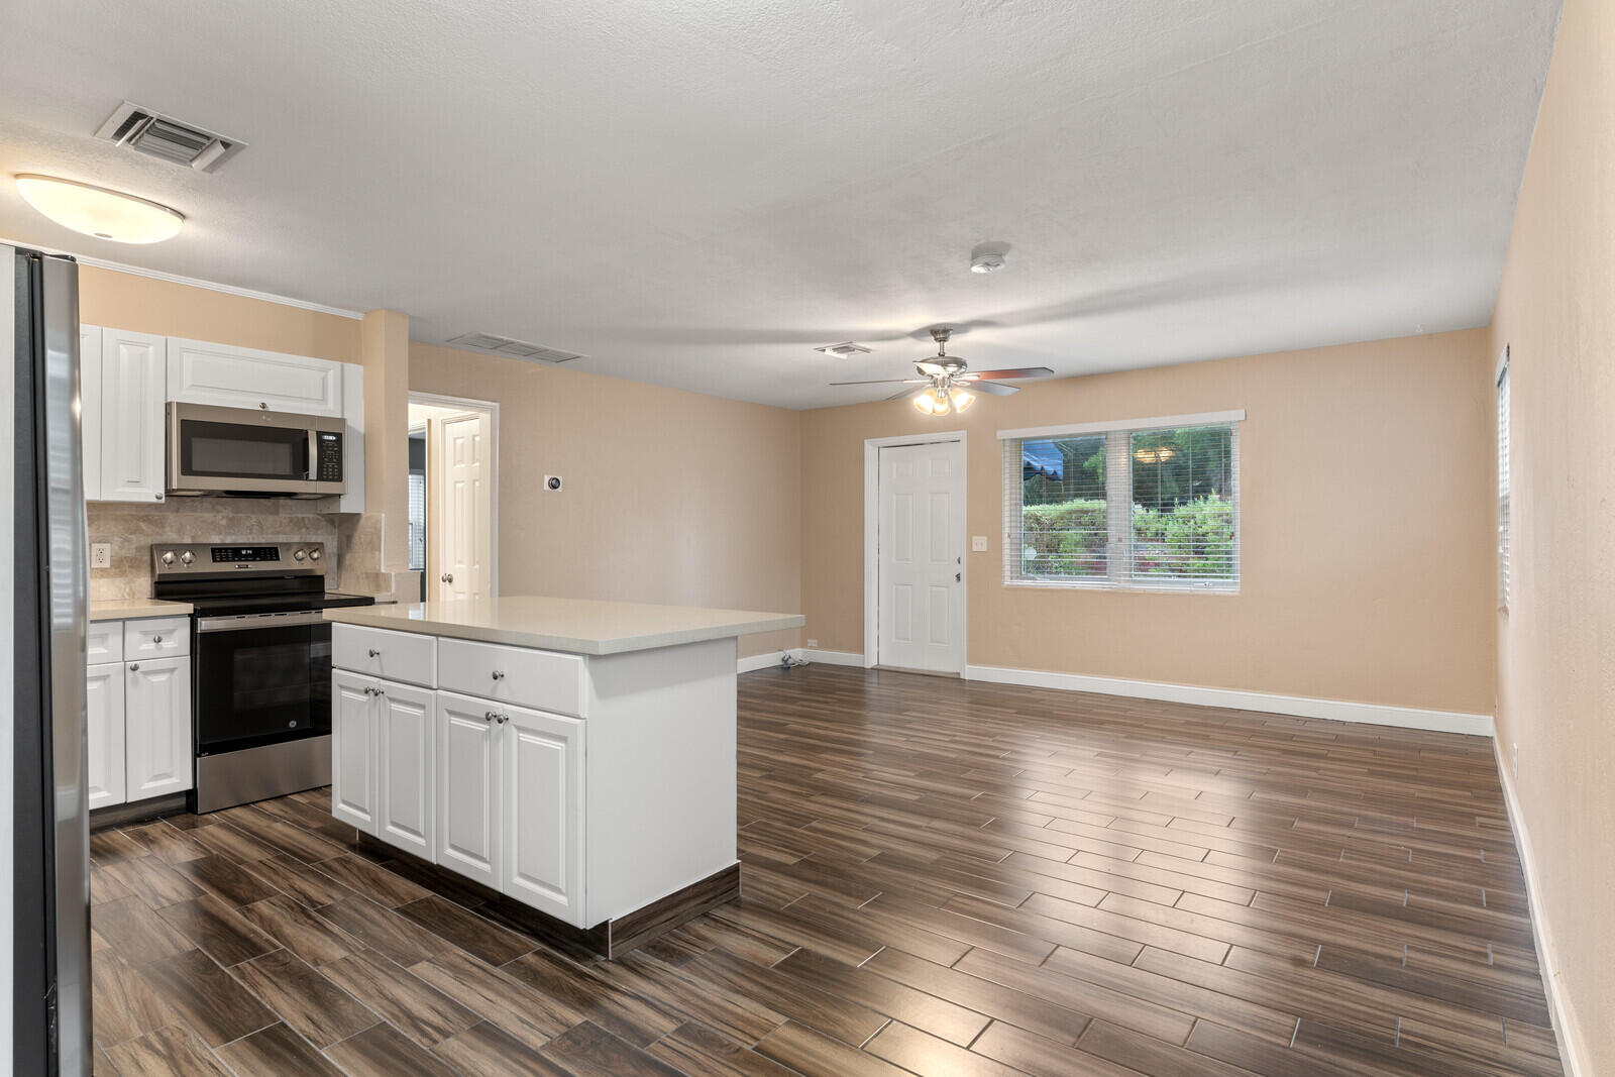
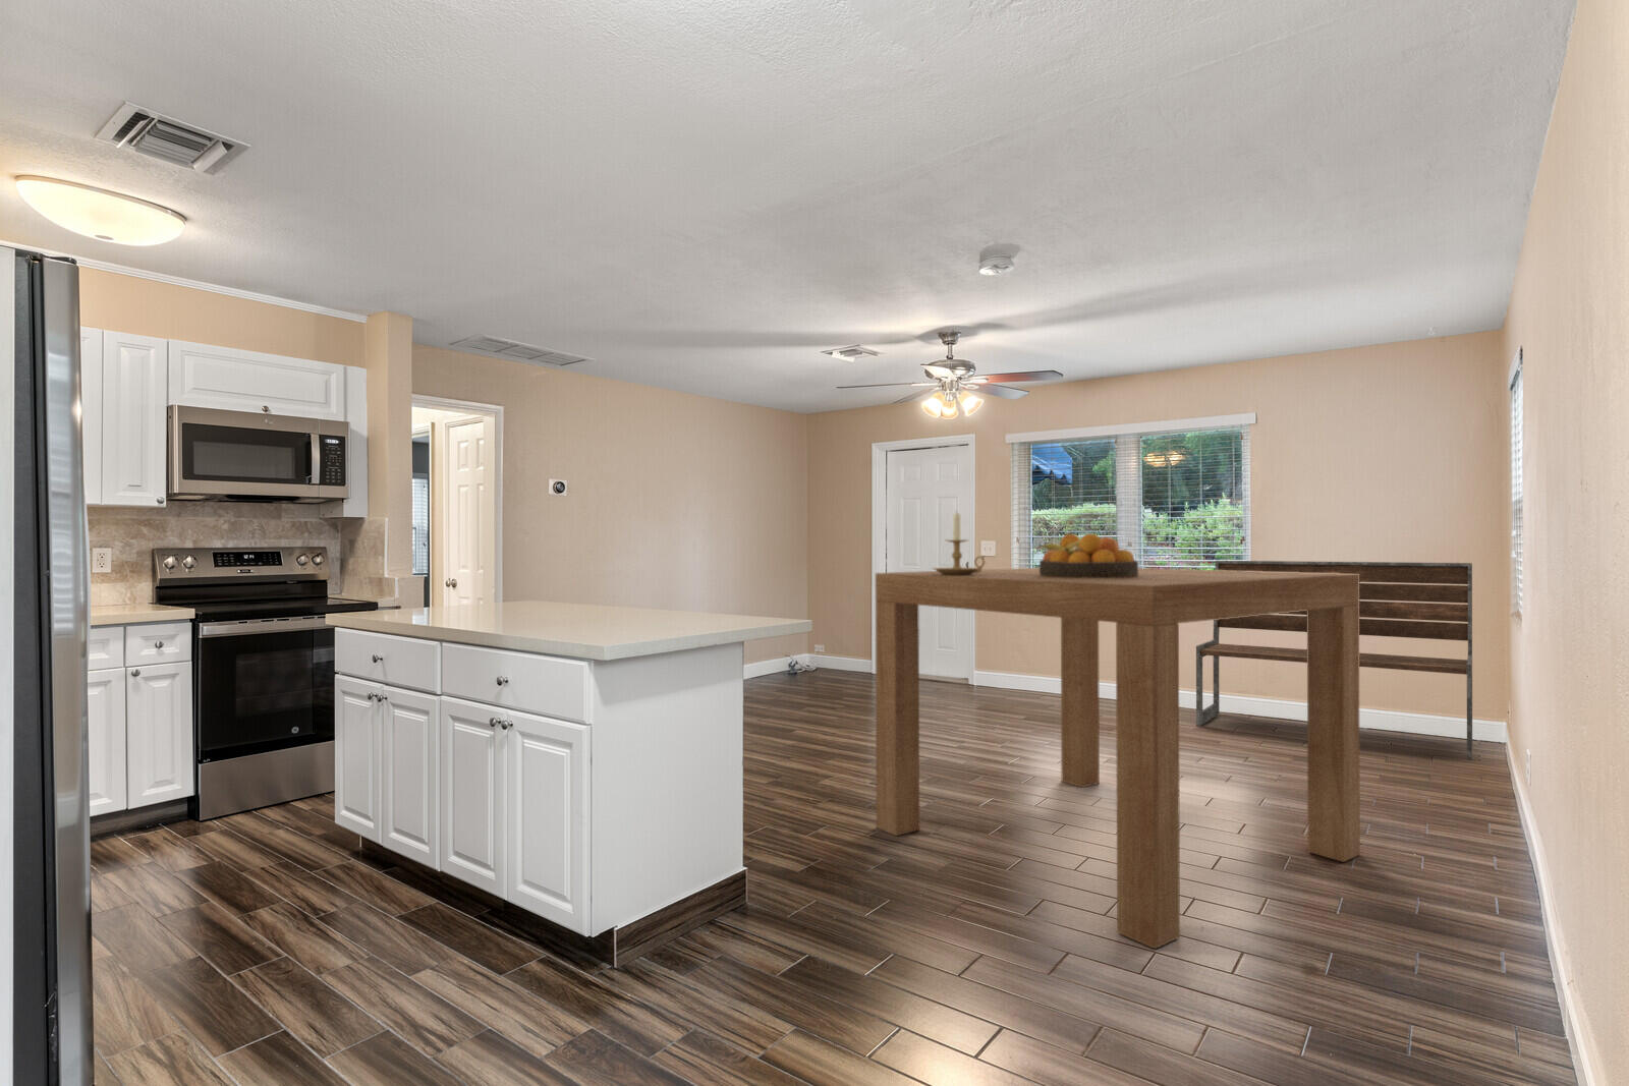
+ bench [1195,560,1473,761]
+ table [875,567,1361,949]
+ candle holder [930,510,987,575]
+ fruit bowl [1038,532,1139,578]
